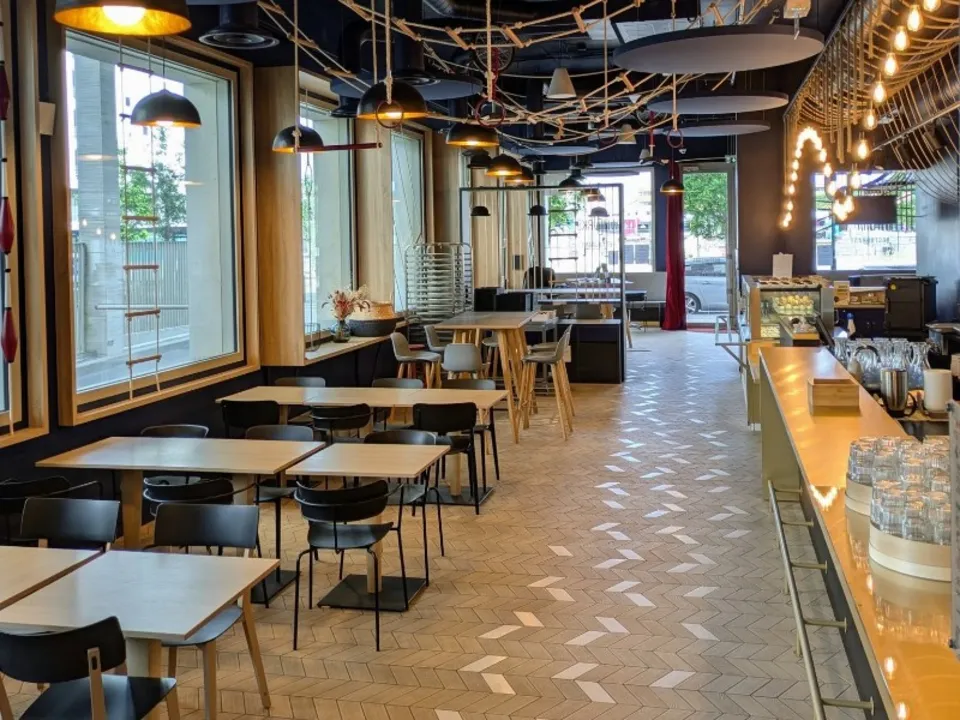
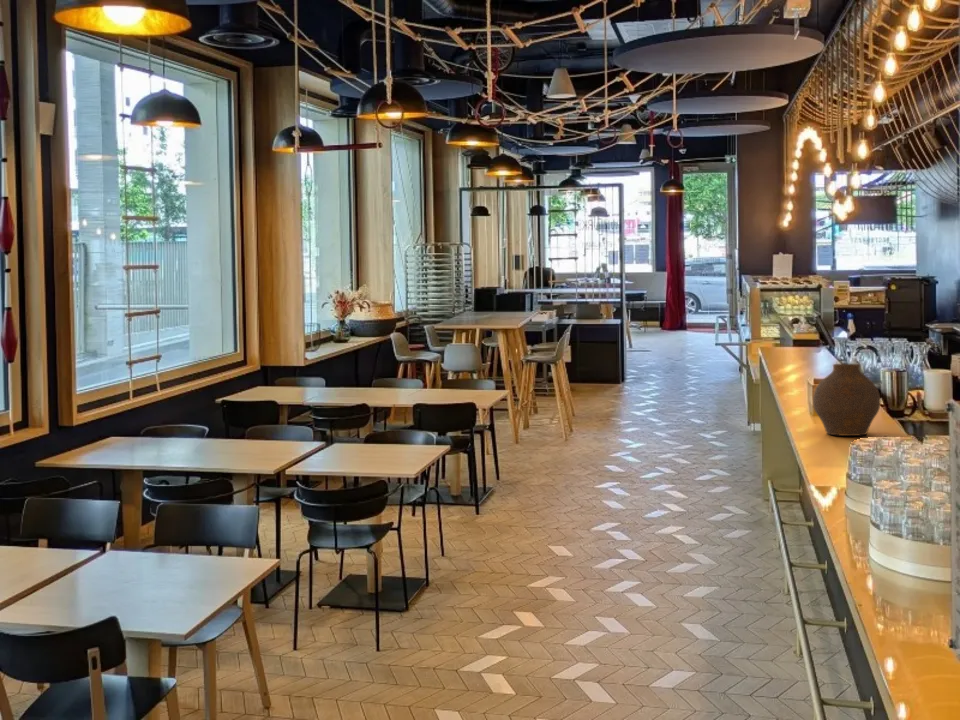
+ vase [812,363,881,437]
